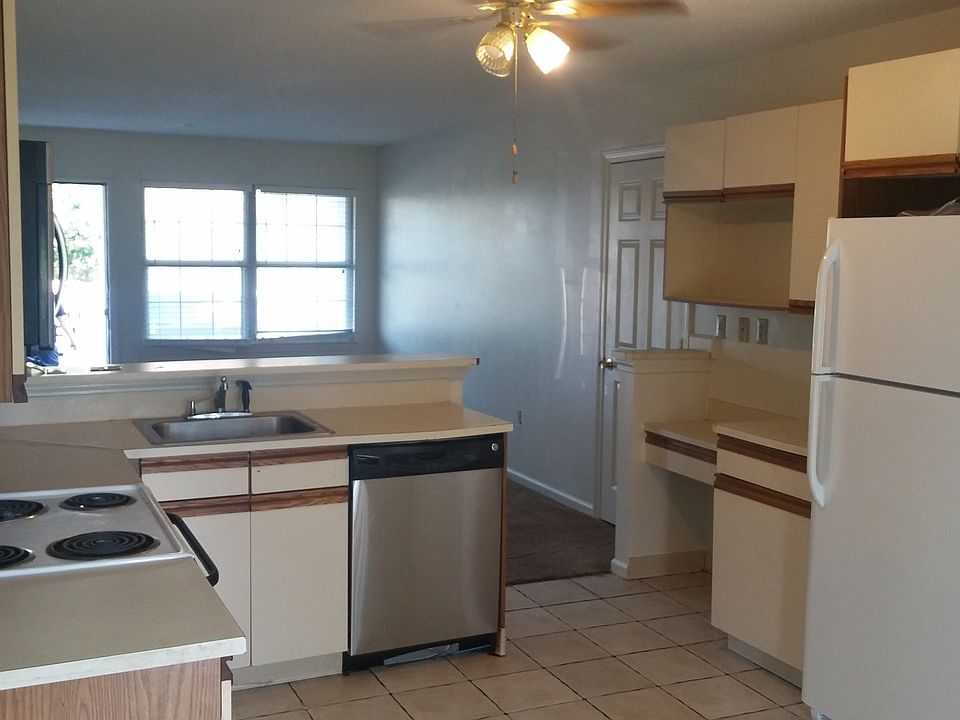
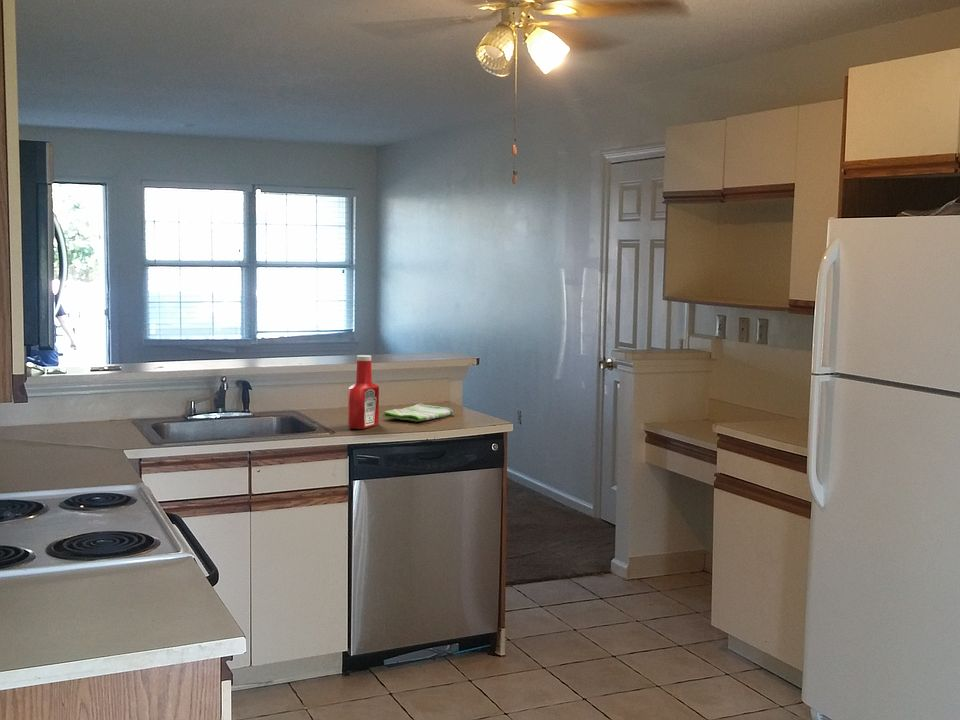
+ soap bottle [347,354,380,430]
+ dish towel [382,402,454,422]
